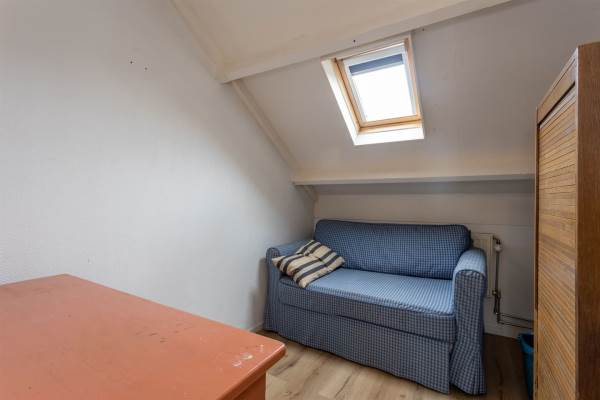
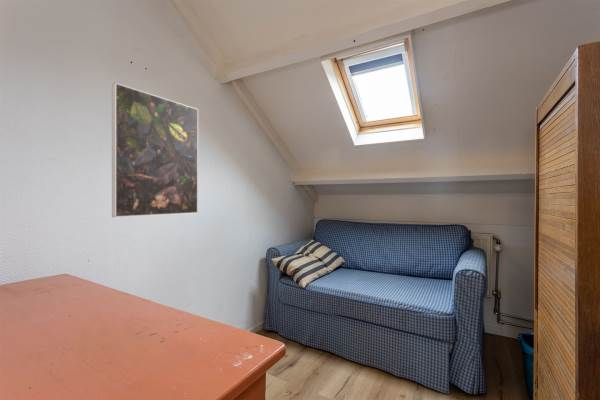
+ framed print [111,82,199,218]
